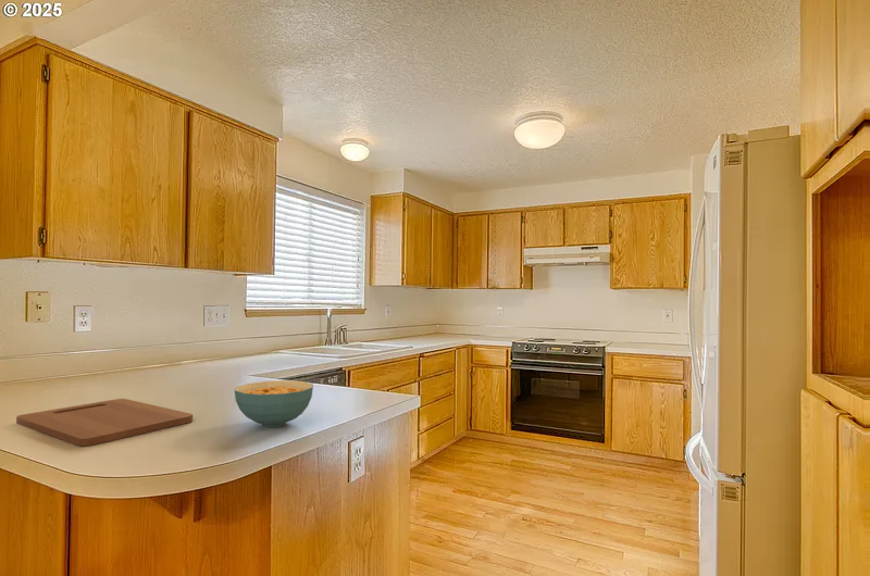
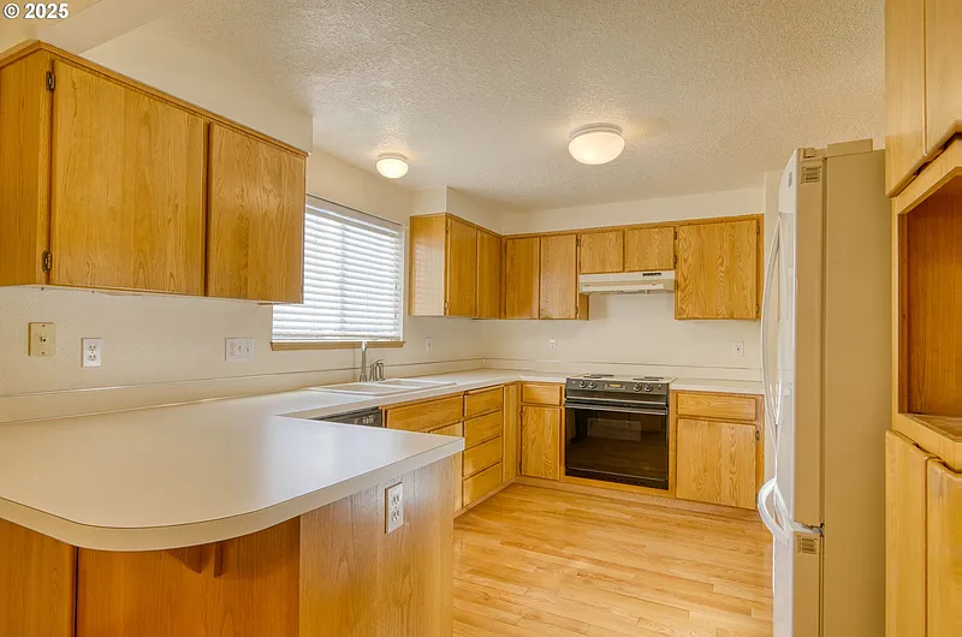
- cereal bowl [234,379,314,428]
- cutting board [15,398,194,447]
